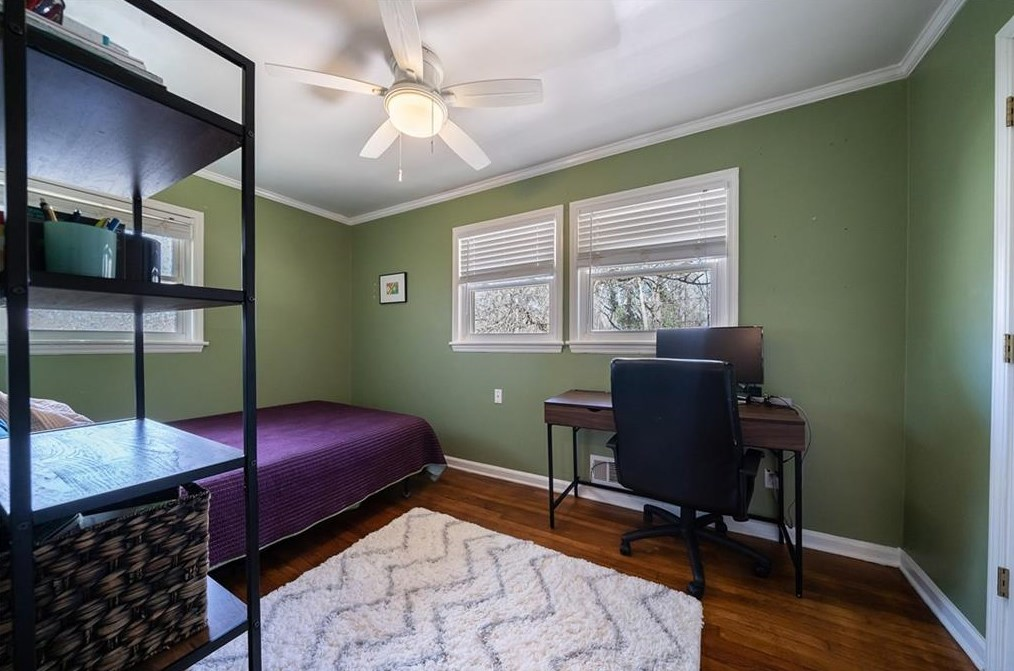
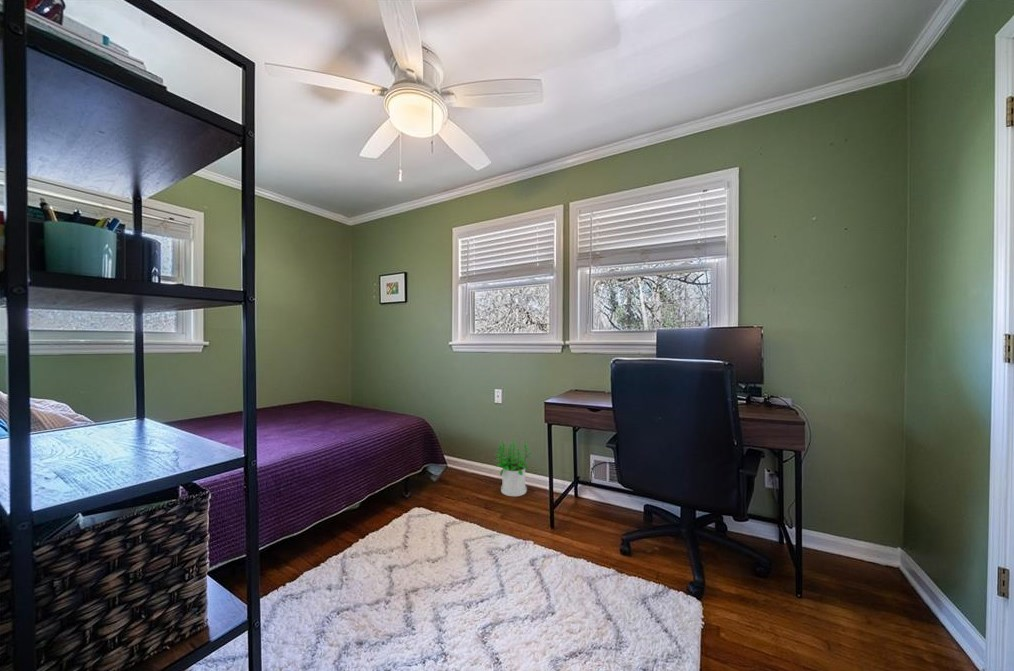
+ potted plant [493,440,532,497]
